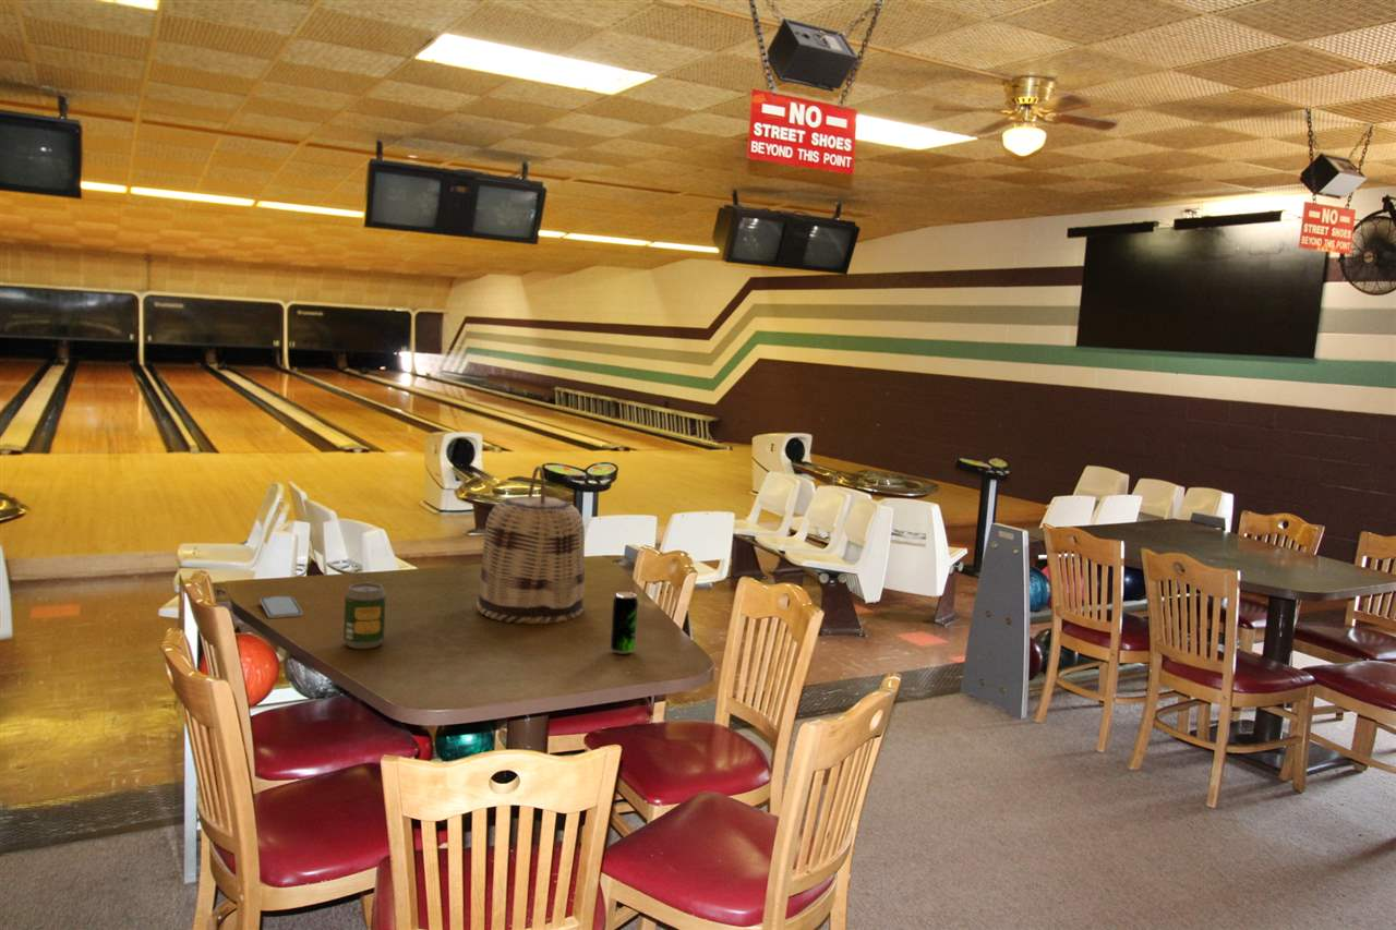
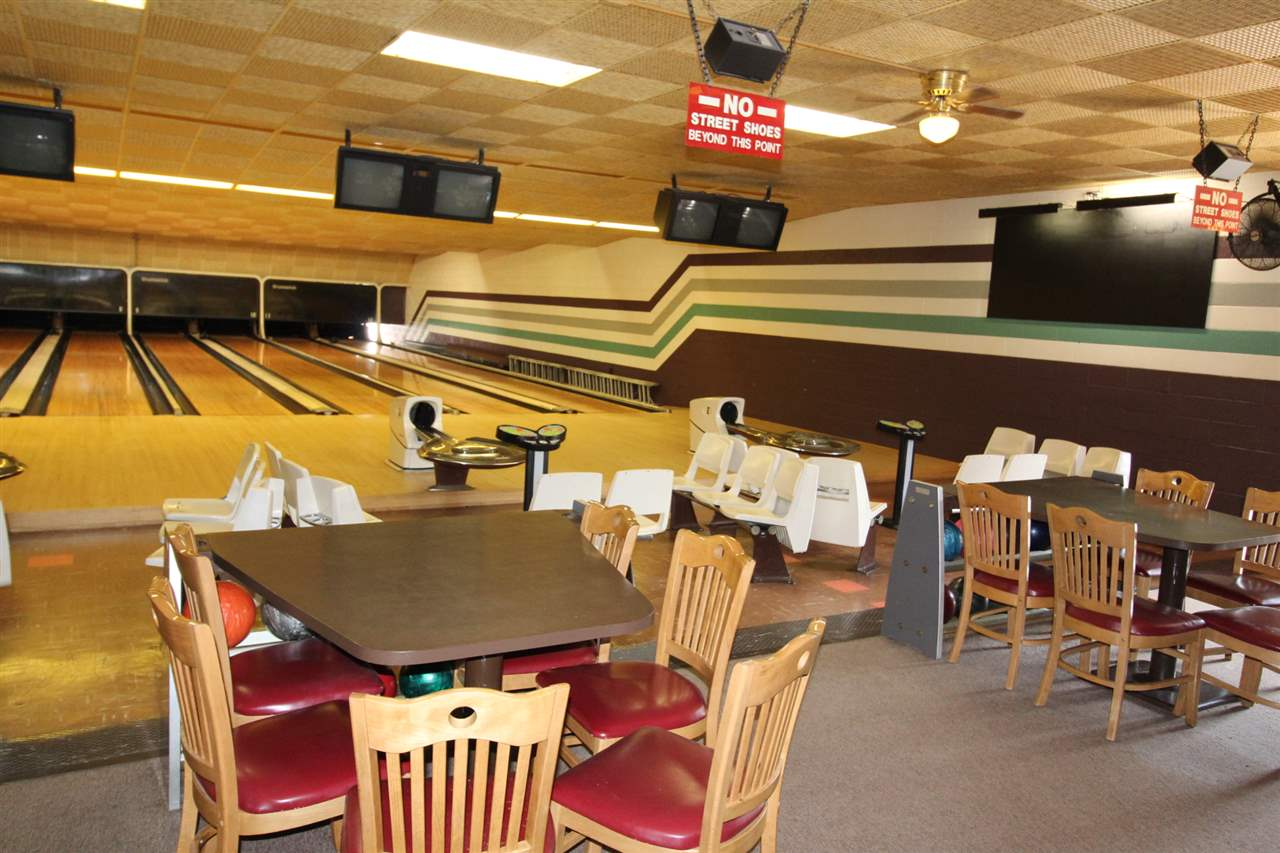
- basket [476,466,586,625]
- beverage can [609,591,639,655]
- soda can [342,582,387,650]
- smartphone [258,595,303,619]
